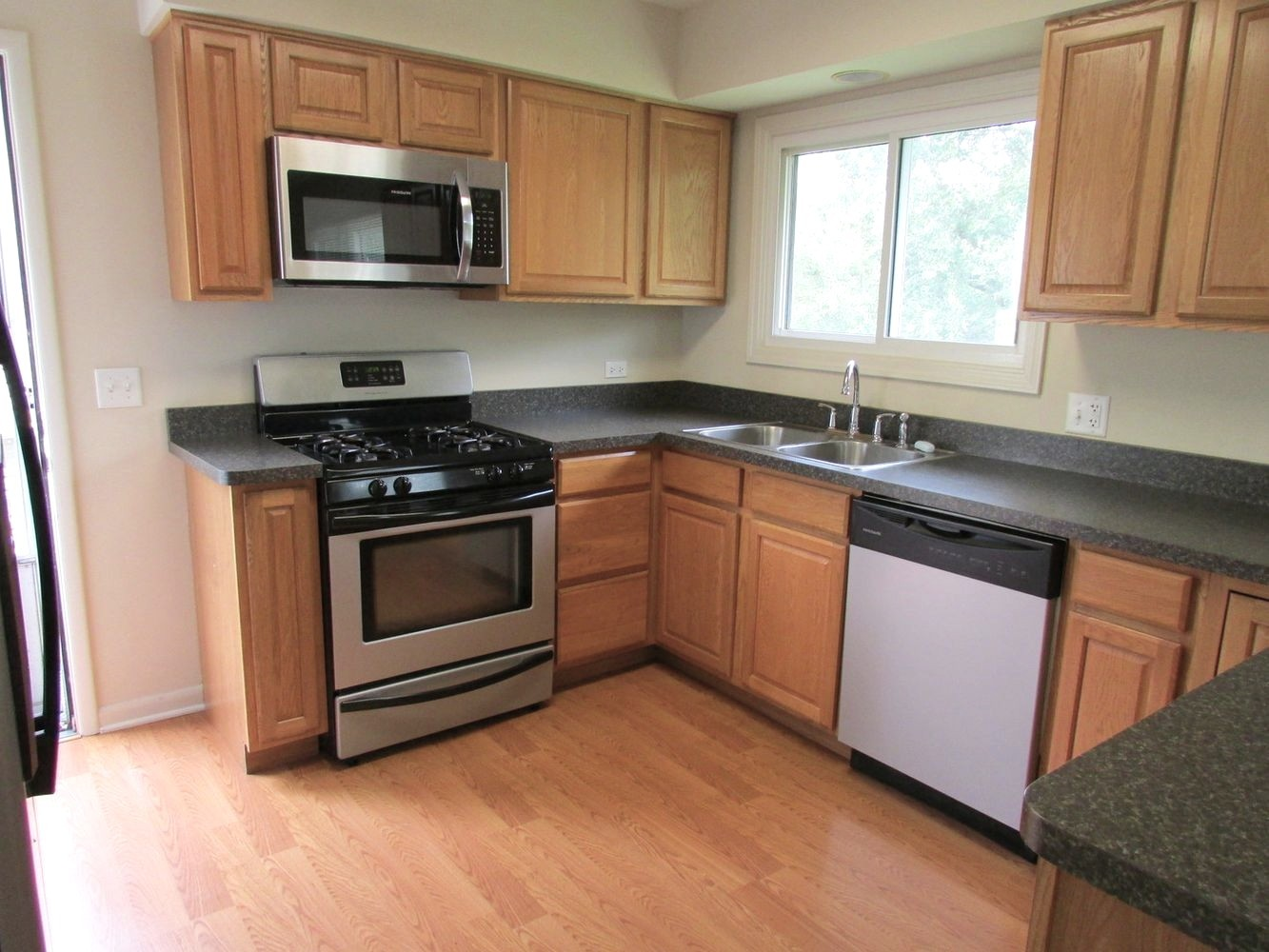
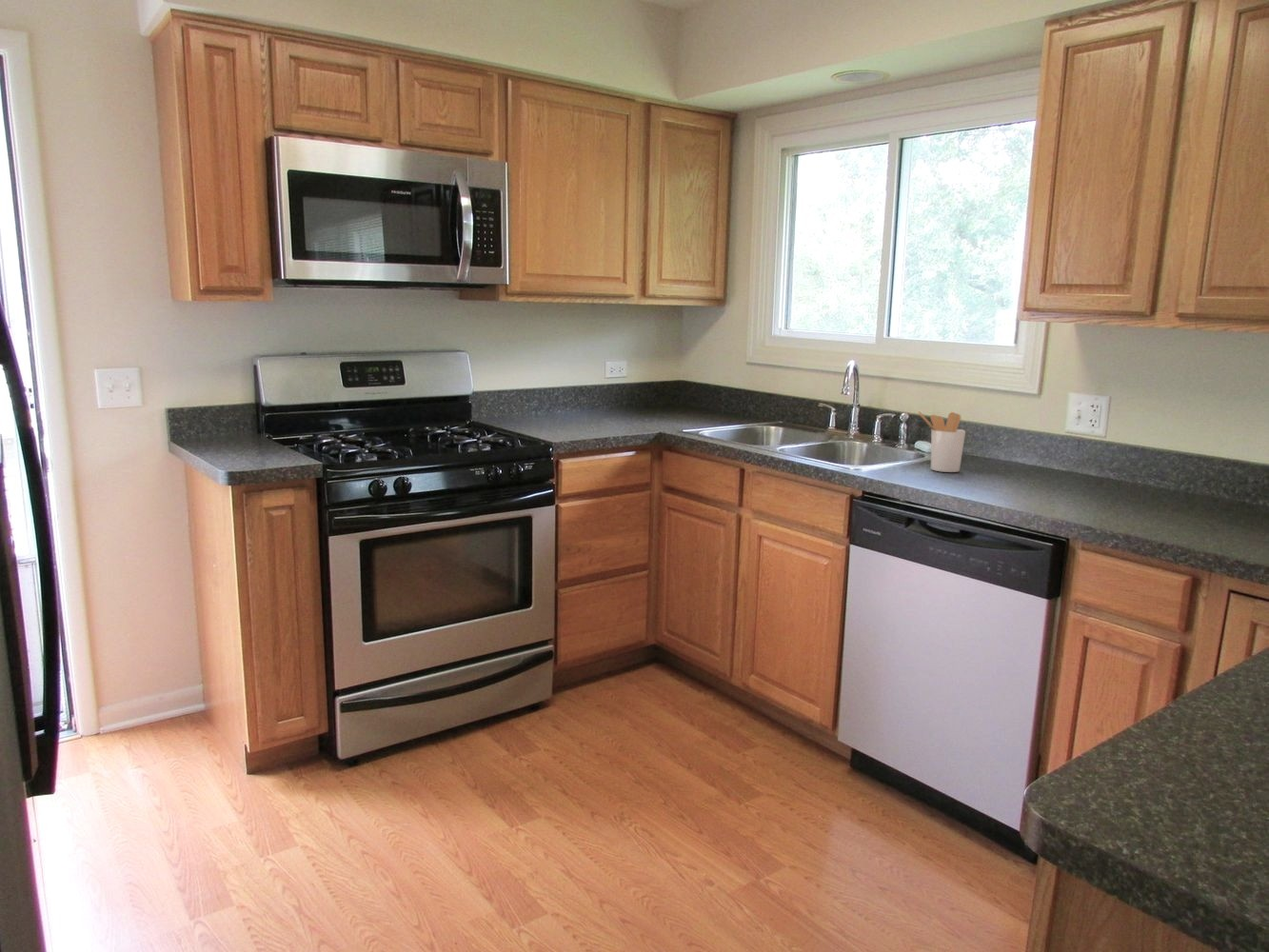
+ utensil holder [917,410,966,473]
